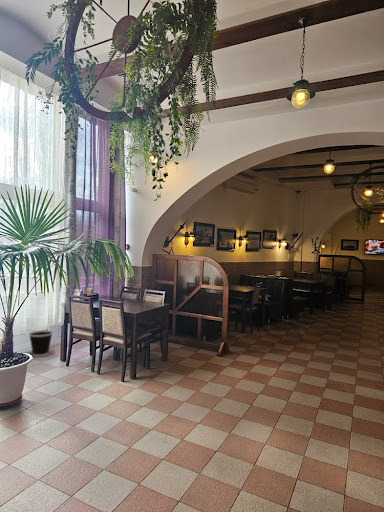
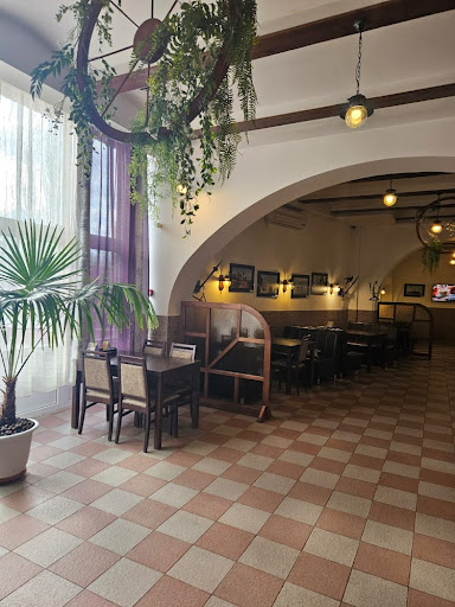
- wastebasket [28,330,54,357]
